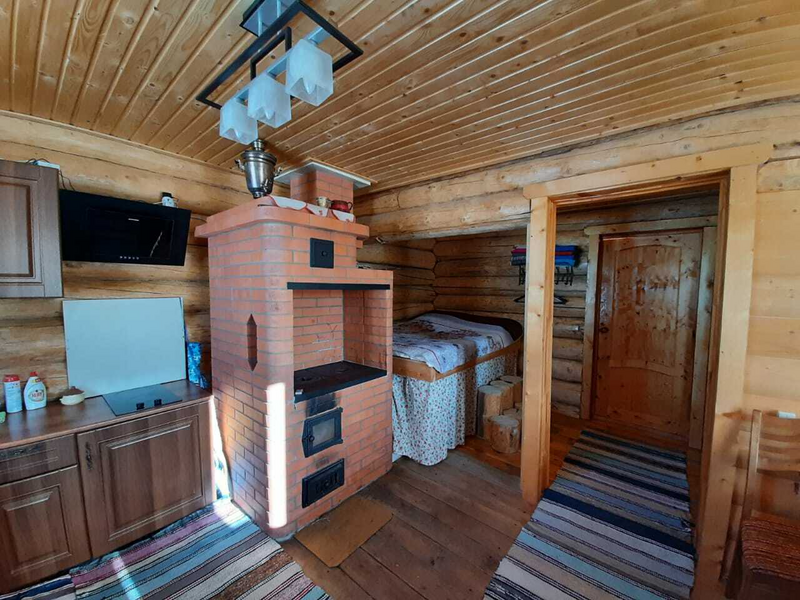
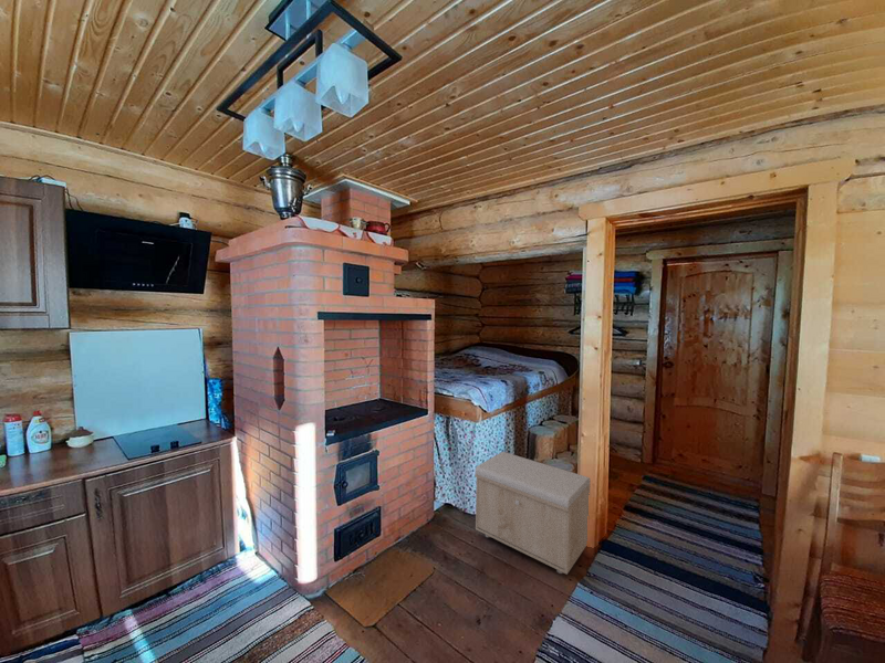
+ storage bench [473,451,591,576]
